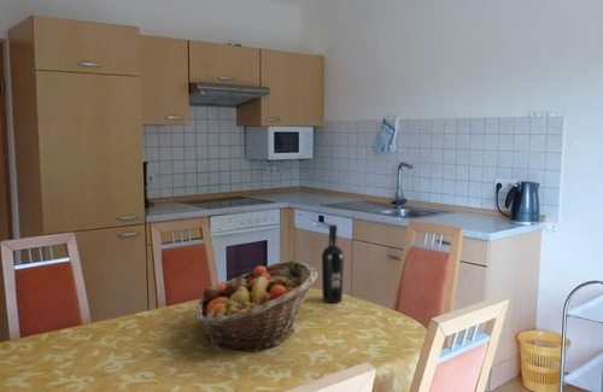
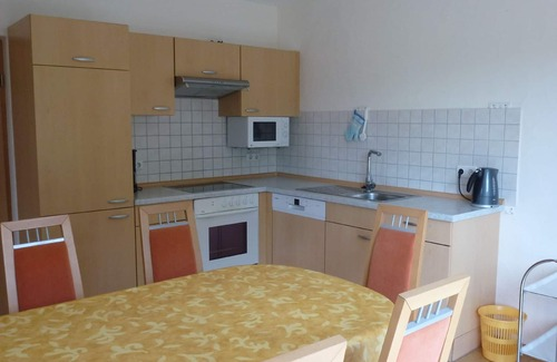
- fruit basket [194,259,320,352]
- wine bottle [321,223,345,304]
